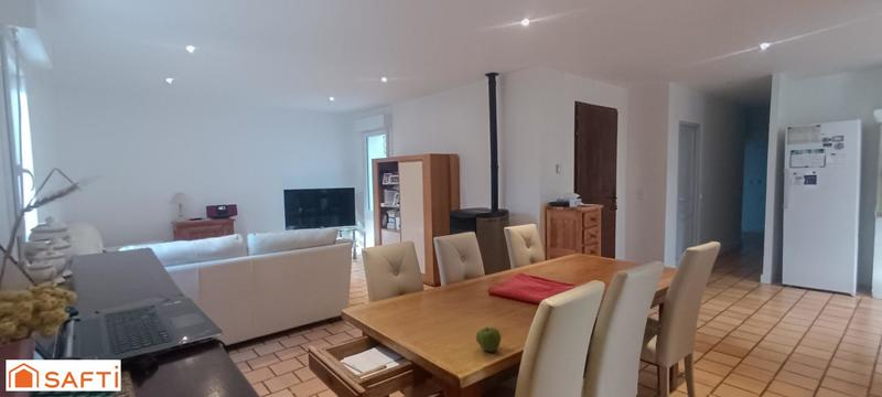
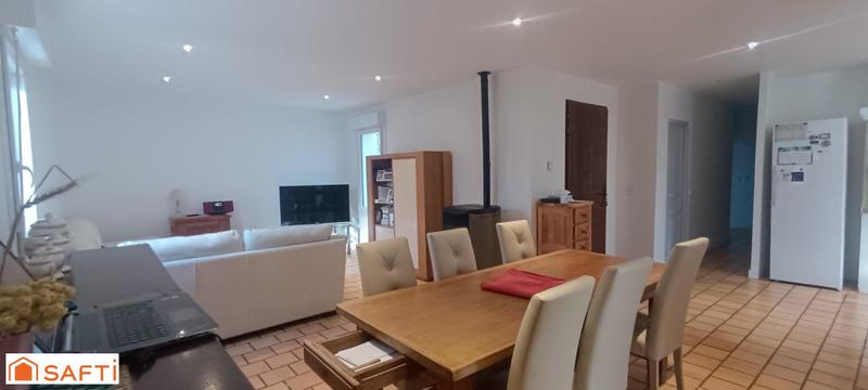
- apple [475,325,503,353]
